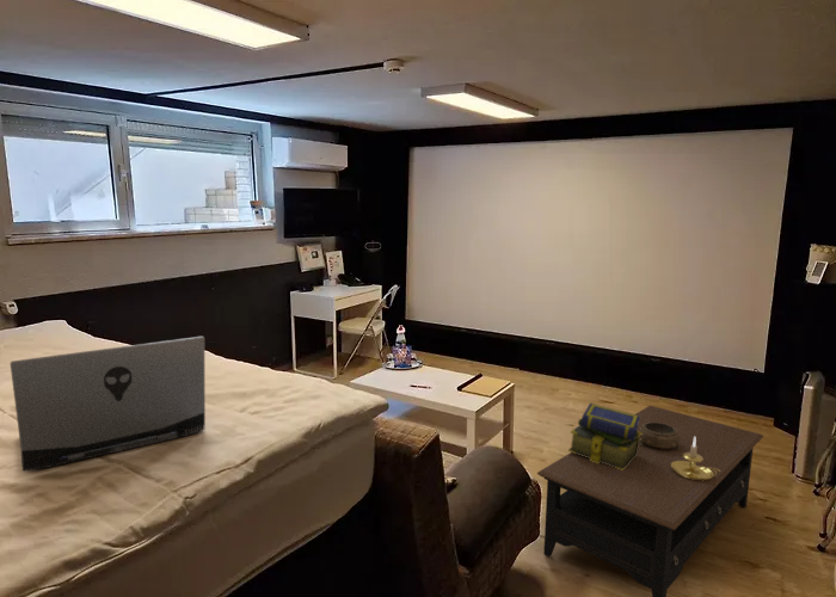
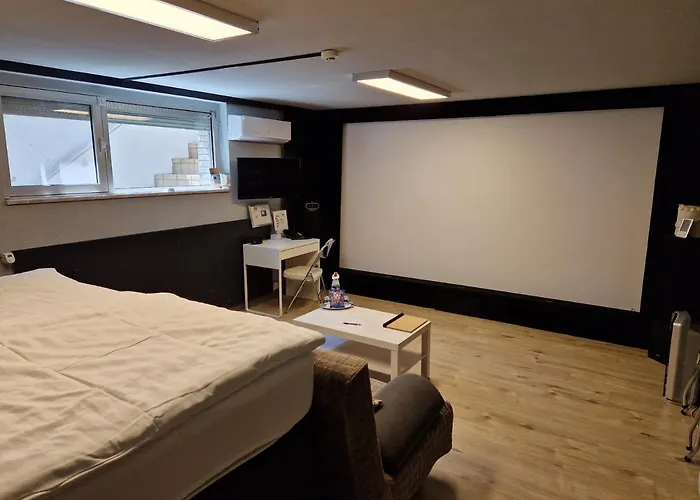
- candle holder [671,437,720,481]
- decorative bowl [639,423,681,450]
- laptop computer [10,336,207,472]
- coffee table [536,405,764,597]
- stack of books [567,402,643,470]
